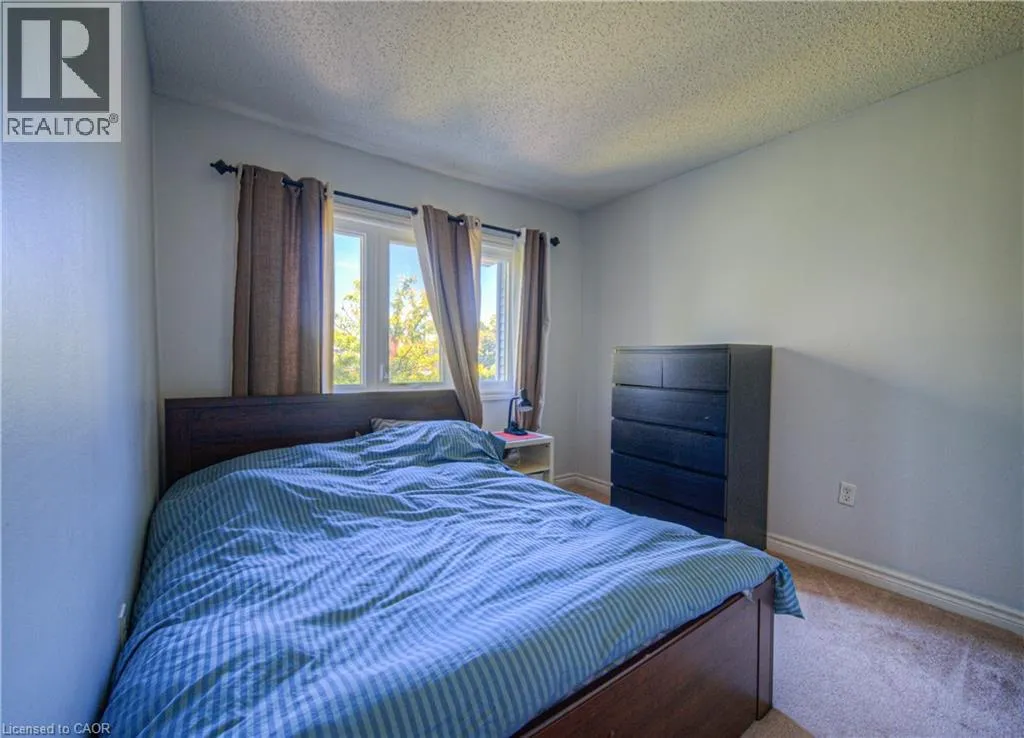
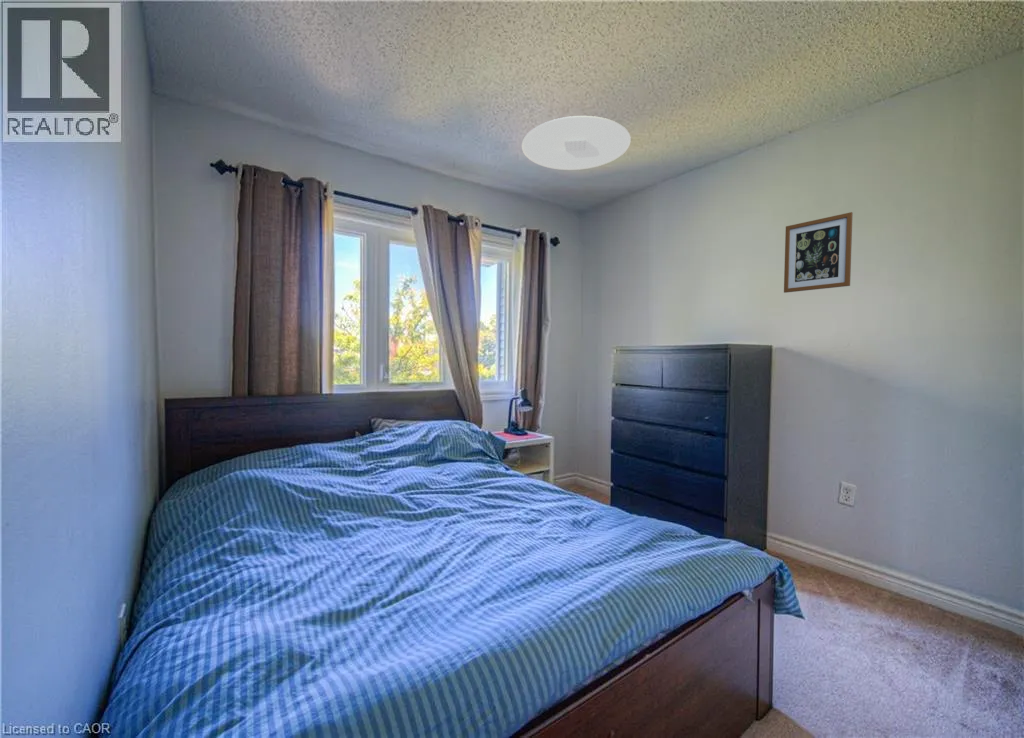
+ wall art [783,211,854,294]
+ ceiling light [521,115,632,171]
